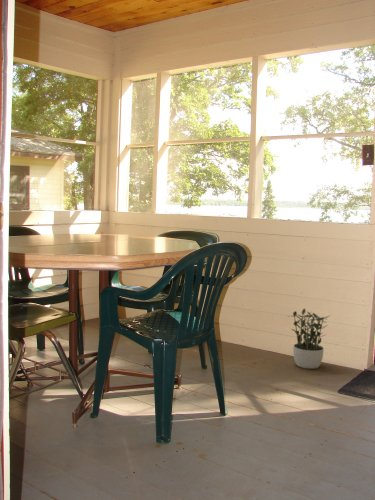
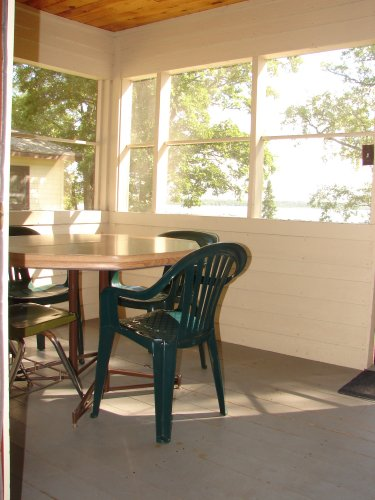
- potted plant [286,307,332,370]
